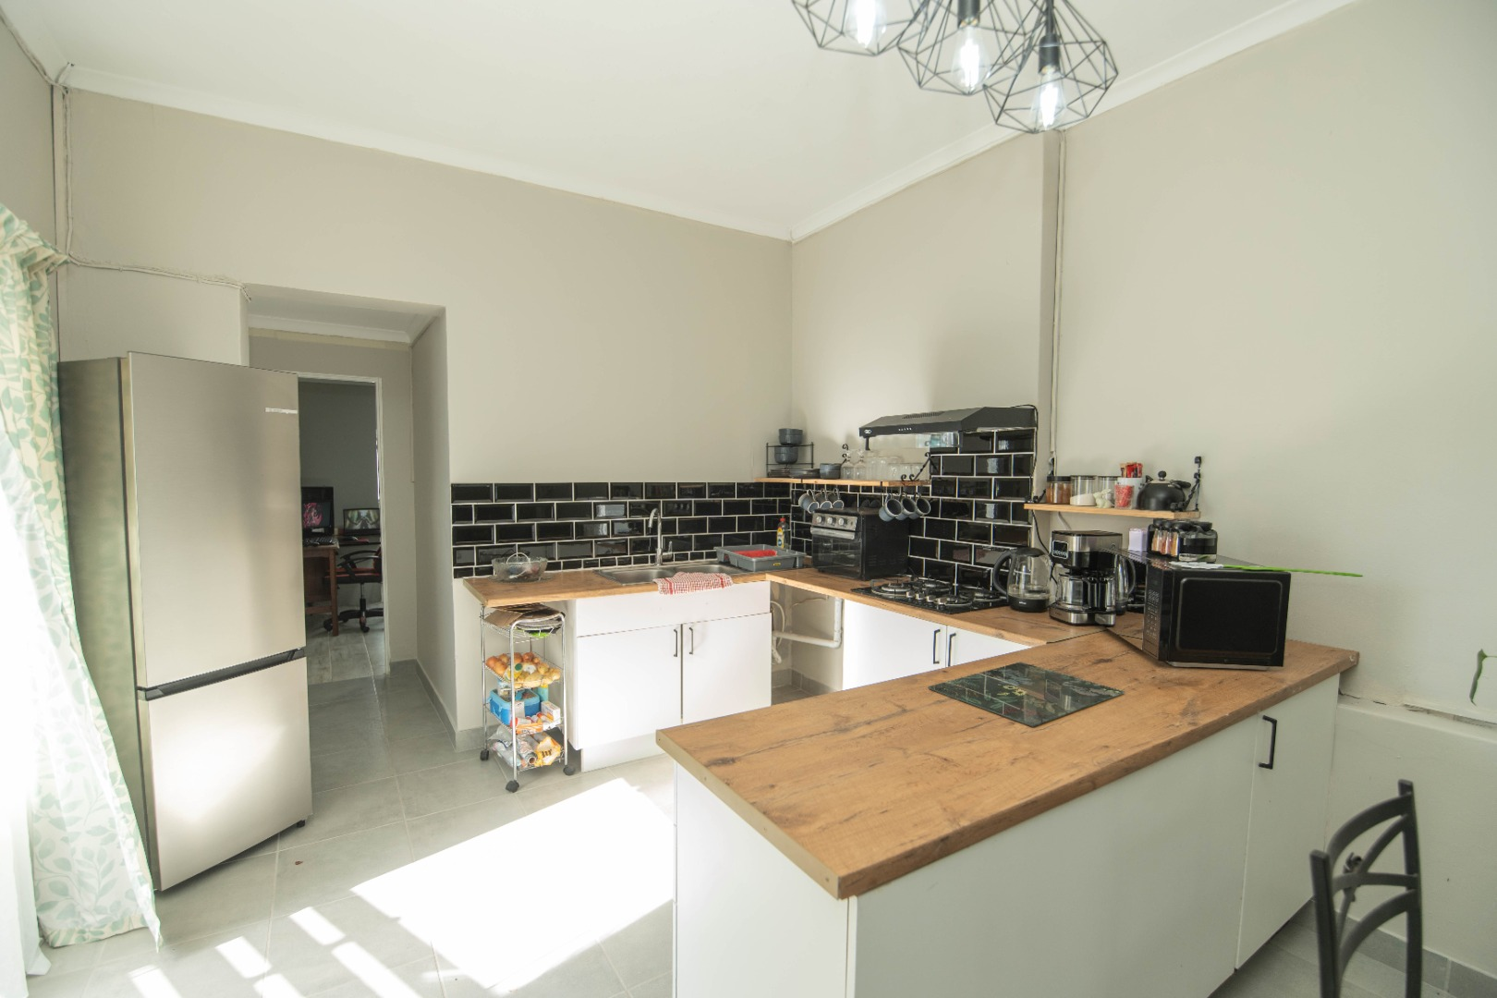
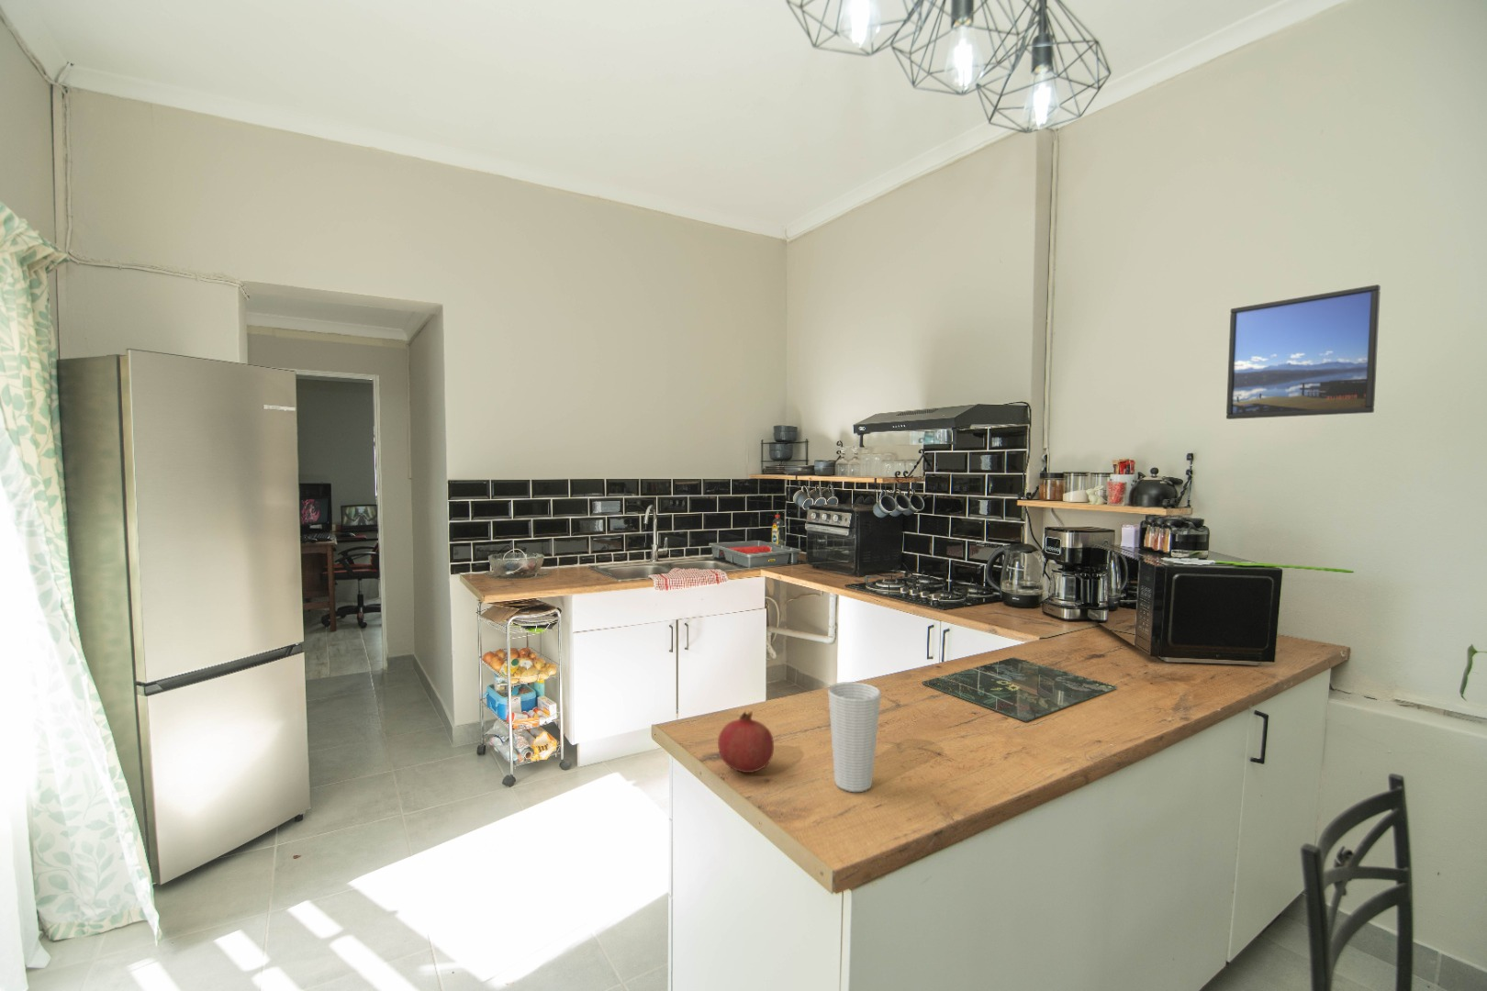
+ fruit [717,710,774,773]
+ cup [826,681,882,793]
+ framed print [1226,283,1382,420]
